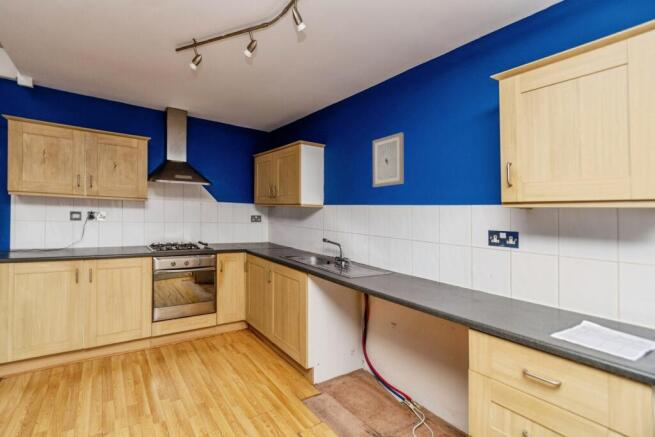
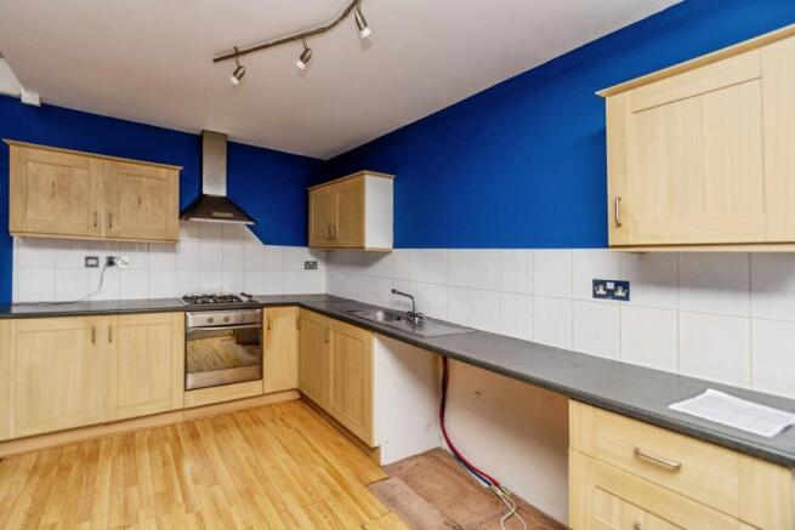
- wall art [372,131,405,188]
